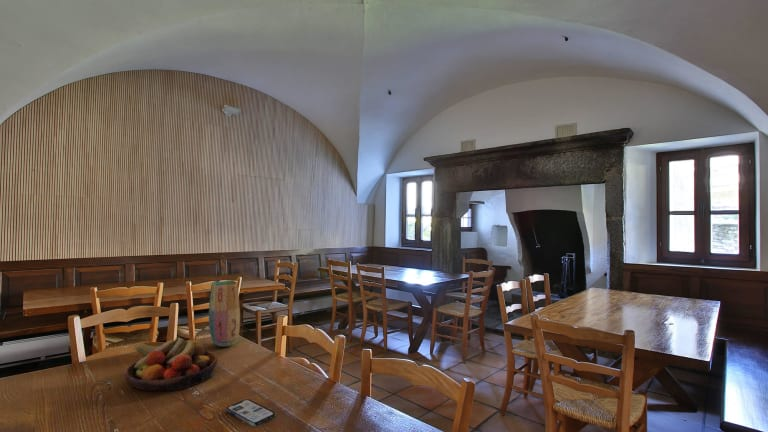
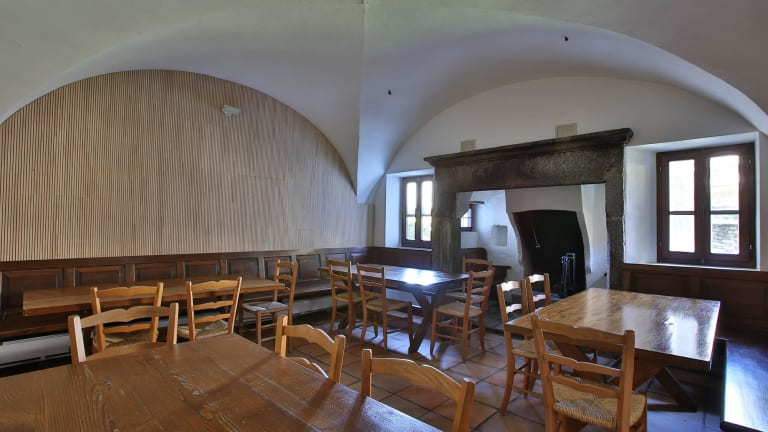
- fruit bowl [124,336,219,392]
- vase [208,280,241,348]
- phone case [225,398,276,427]
